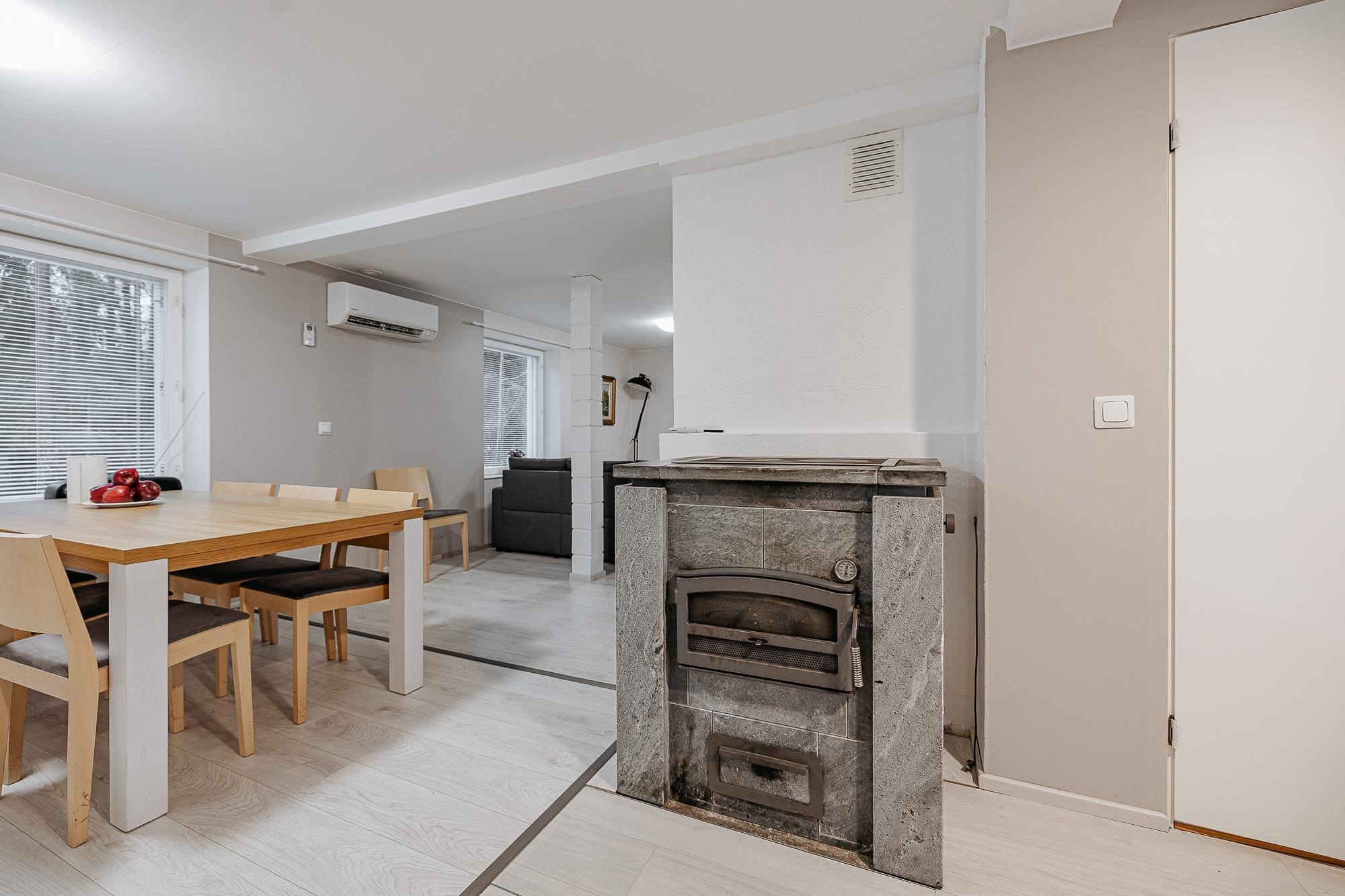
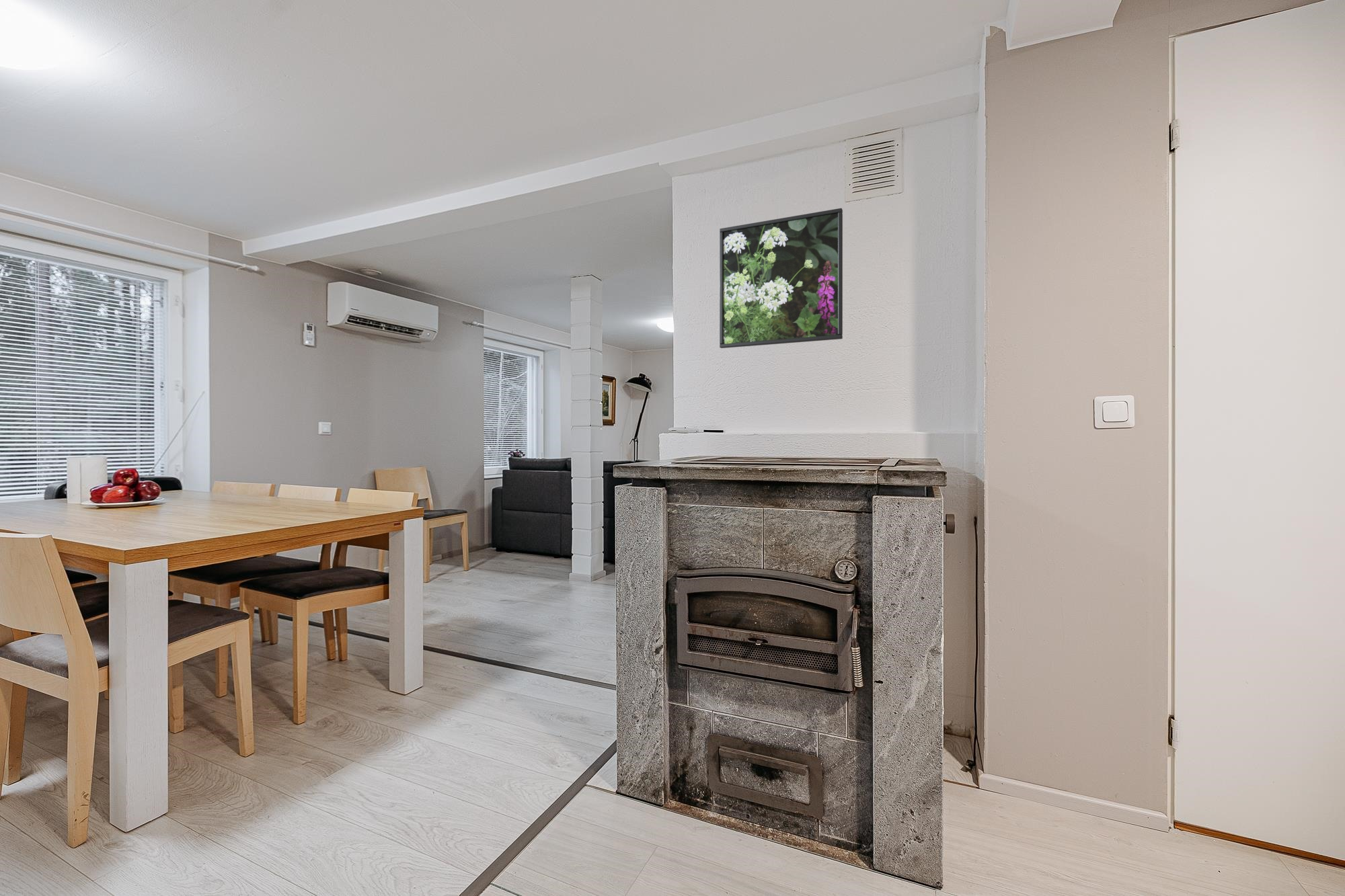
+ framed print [719,208,843,349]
